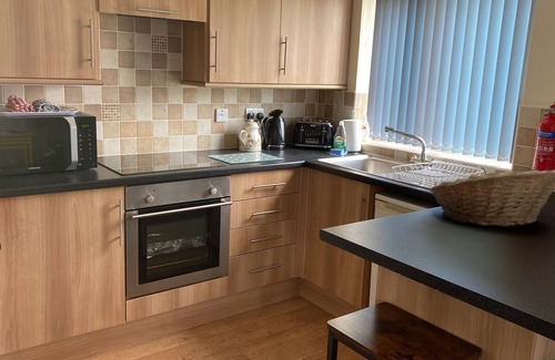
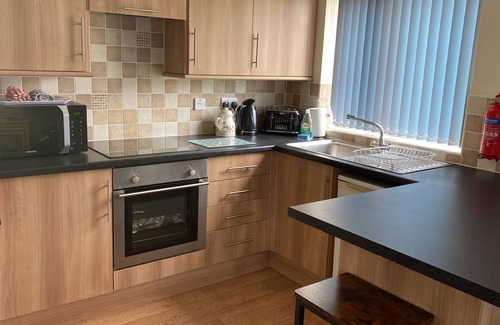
- fruit basket [428,166,555,228]
